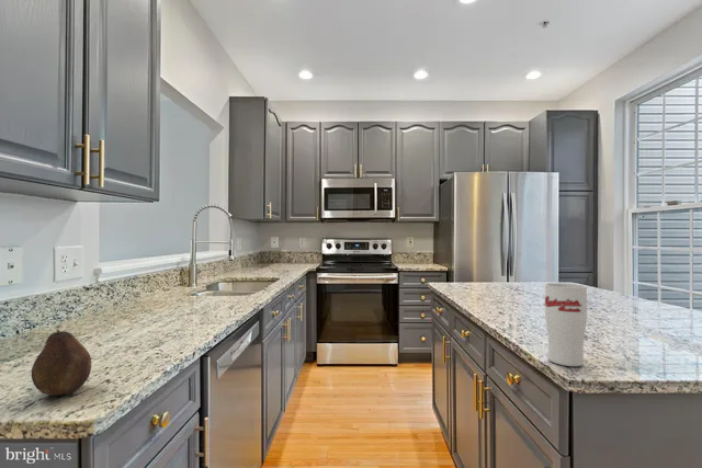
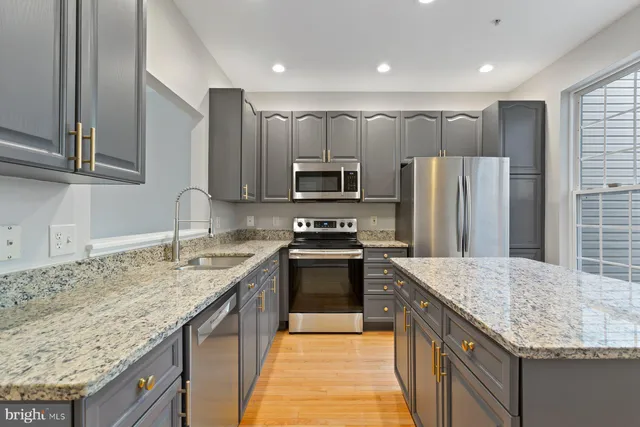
- cup [544,282,588,367]
- fruit [31,329,92,397]
